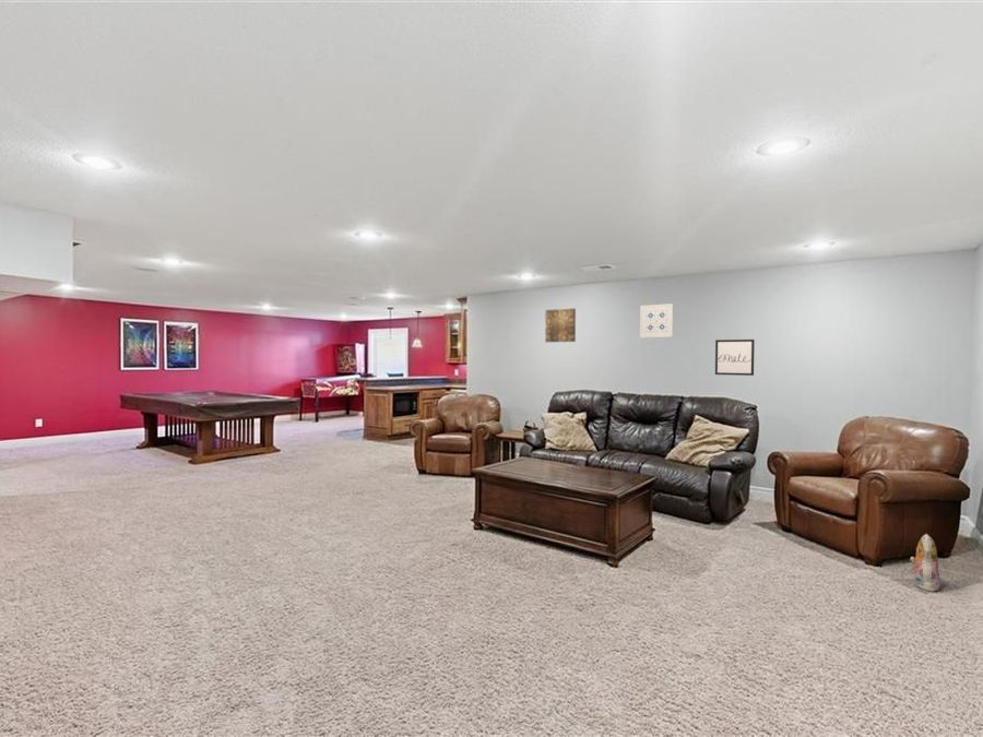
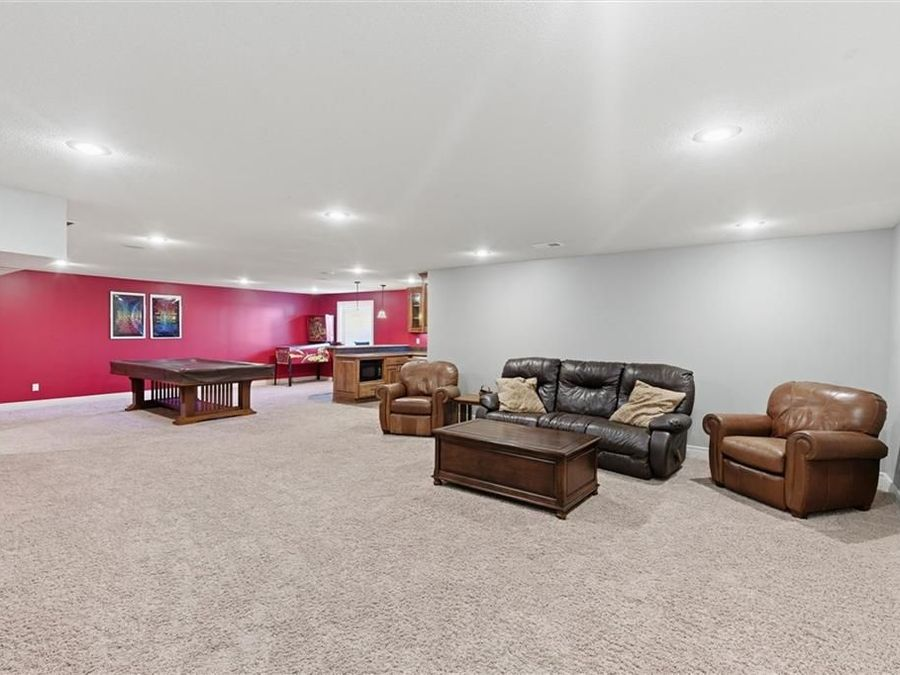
- plush toy [909,533,941,593]
- wall art [544,307,577,343]
- wall art [639,302,674,338]
- wall art [714,338,756,377]
